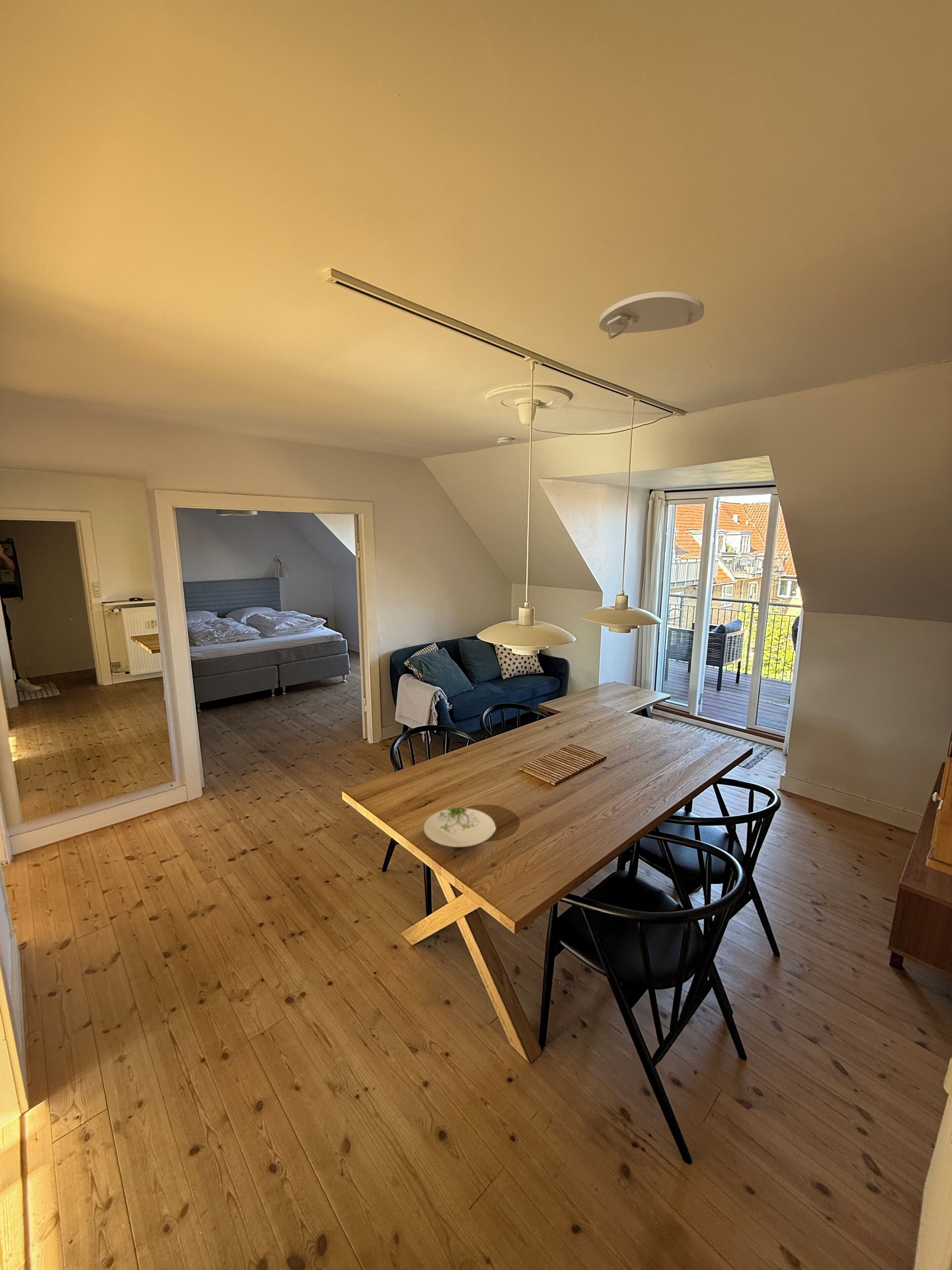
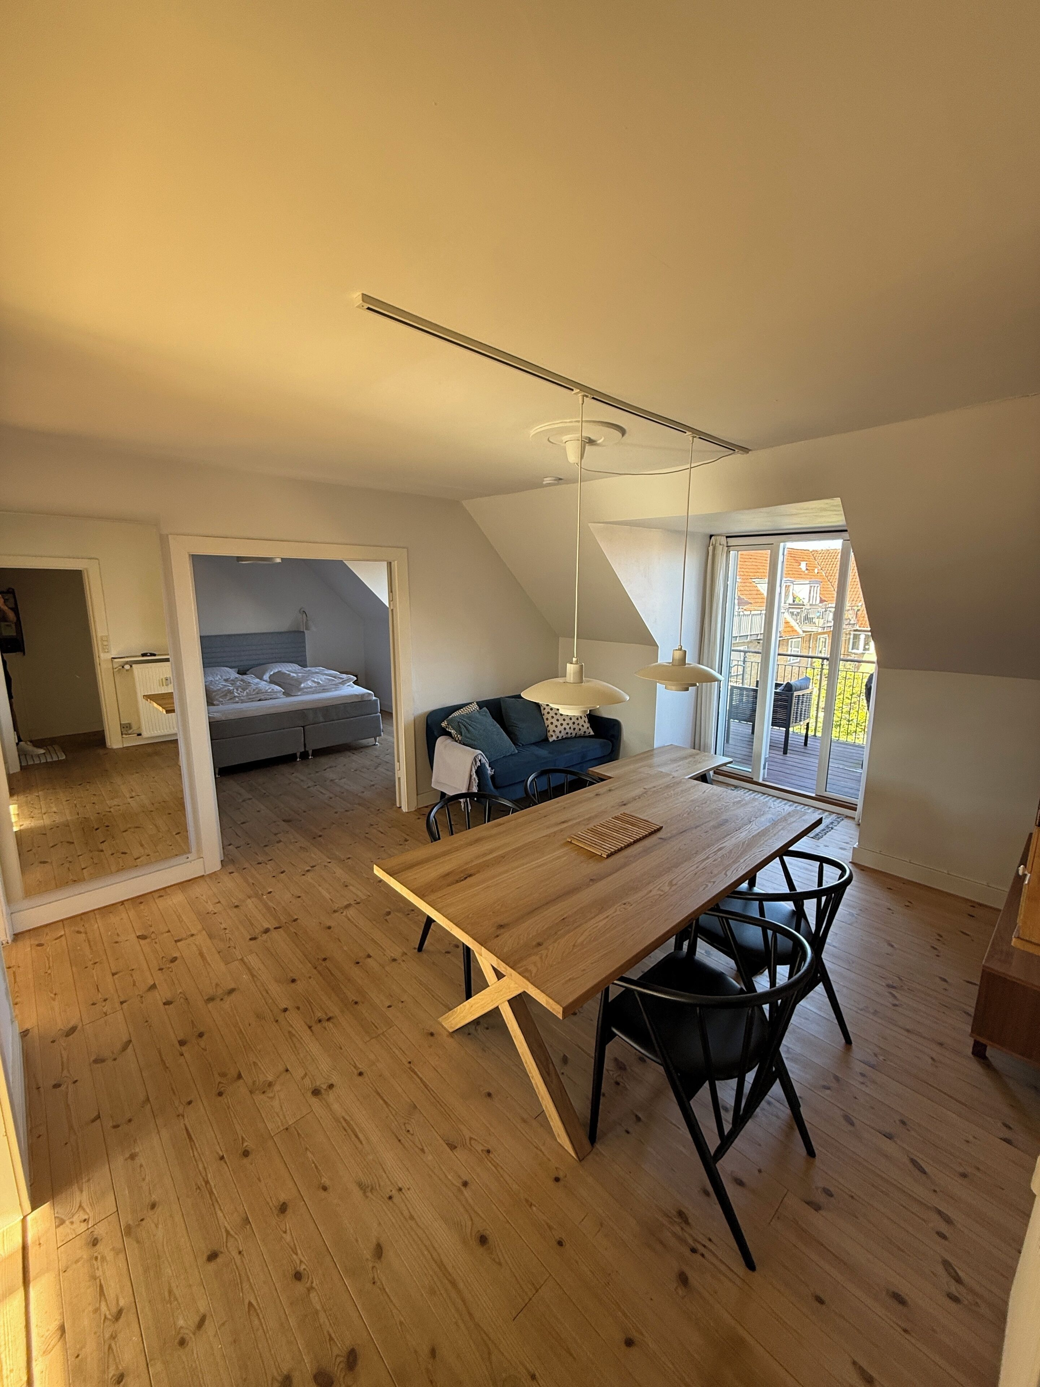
- plate [423,808,496,848]
- smoke detector [599,291,705,340]
